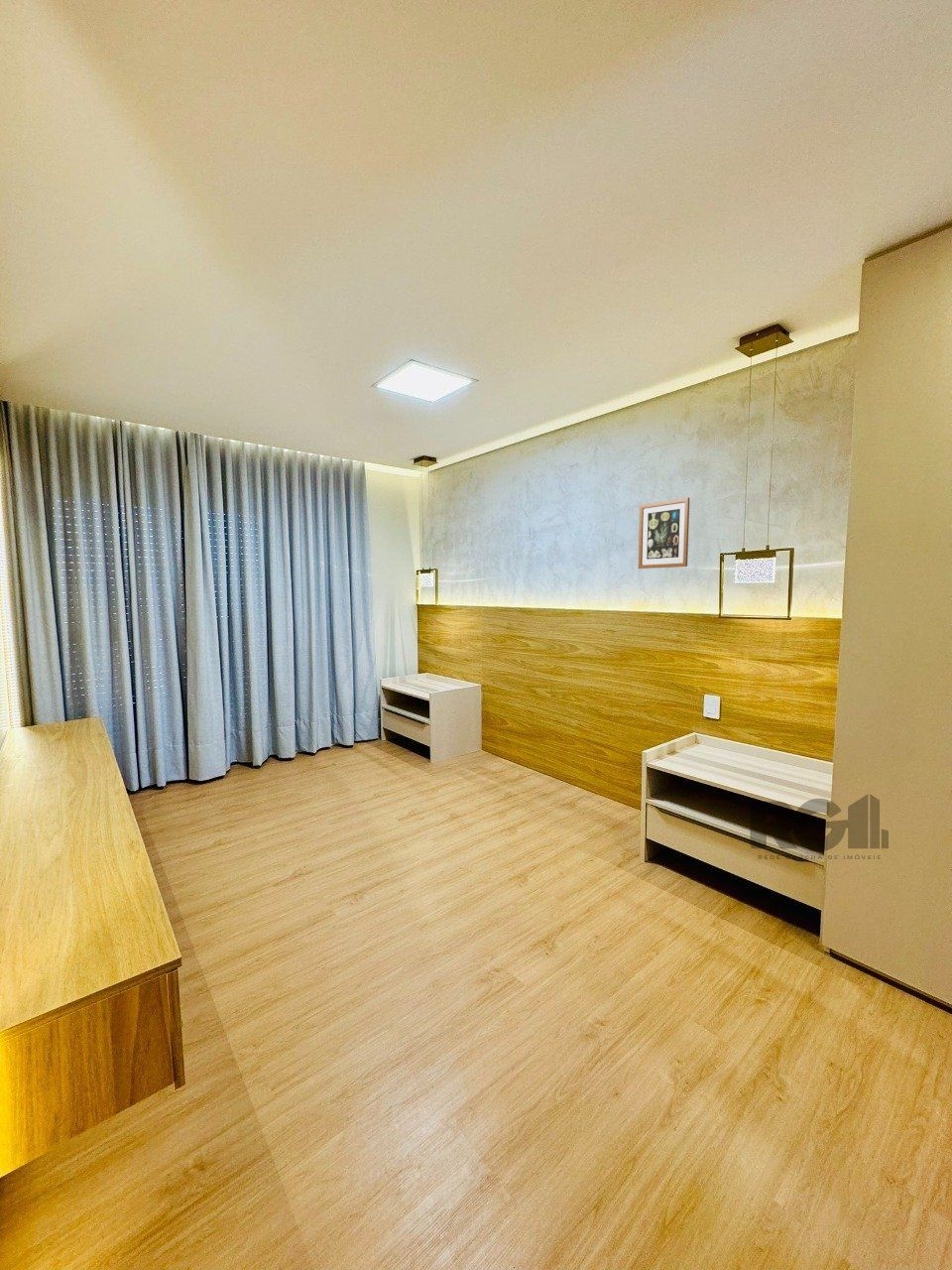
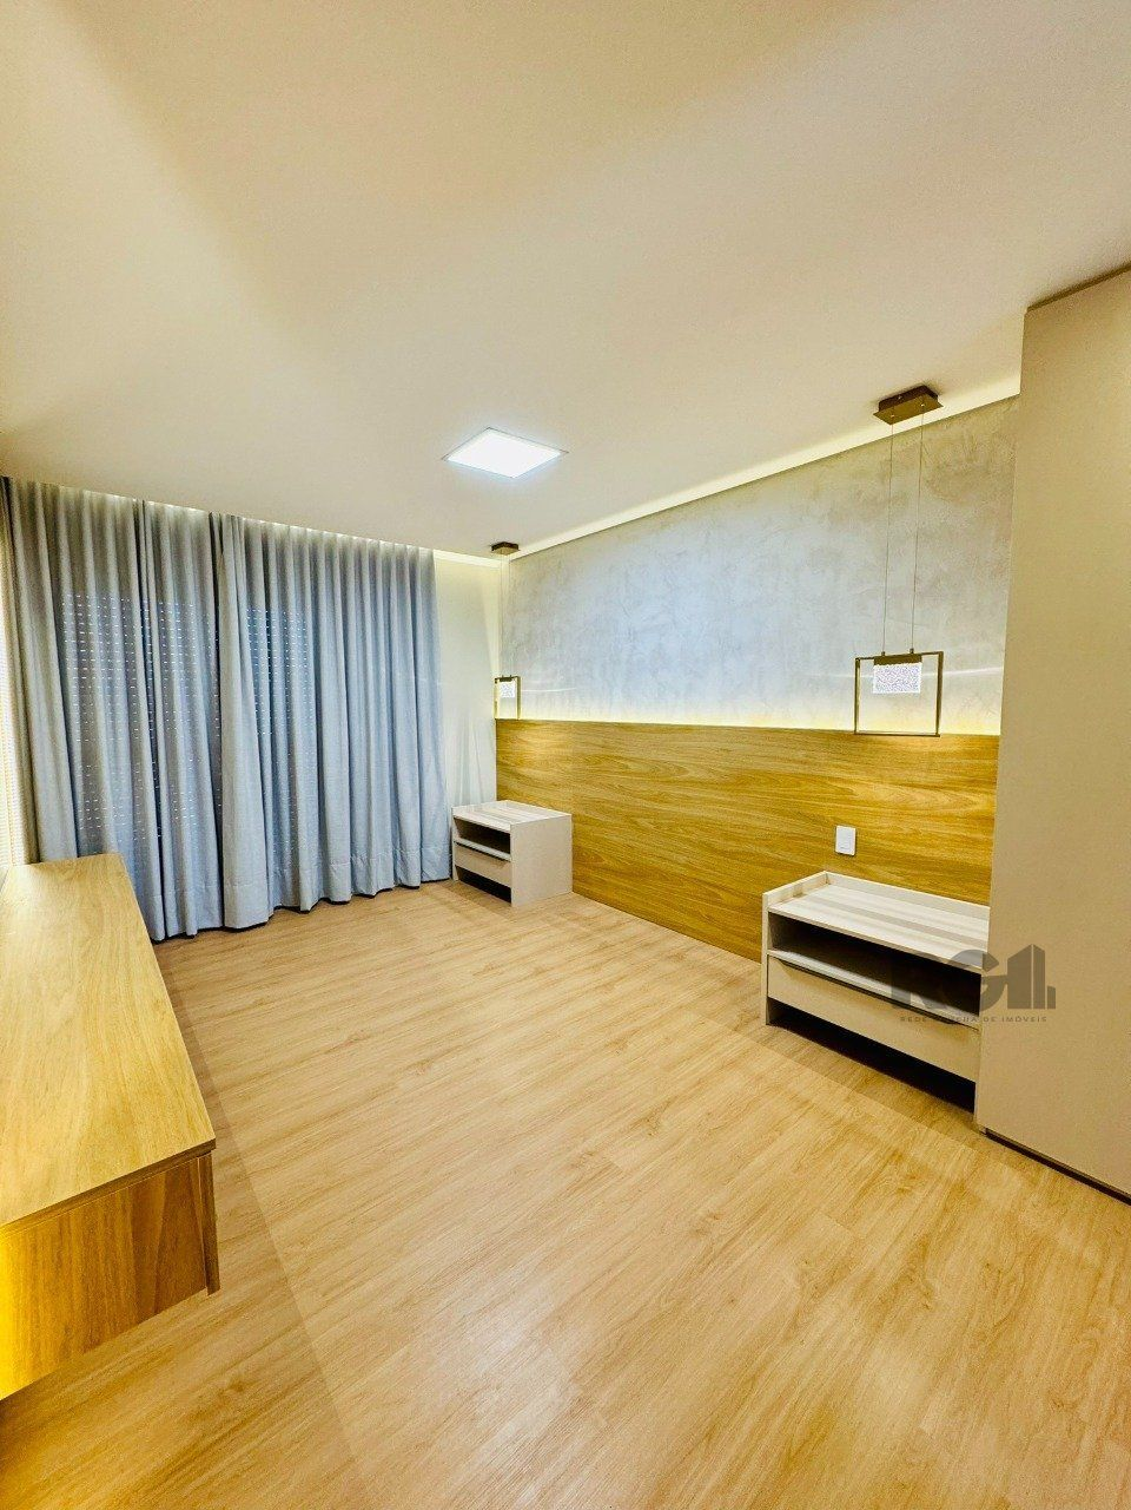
- wall art [638,497,690,570]
